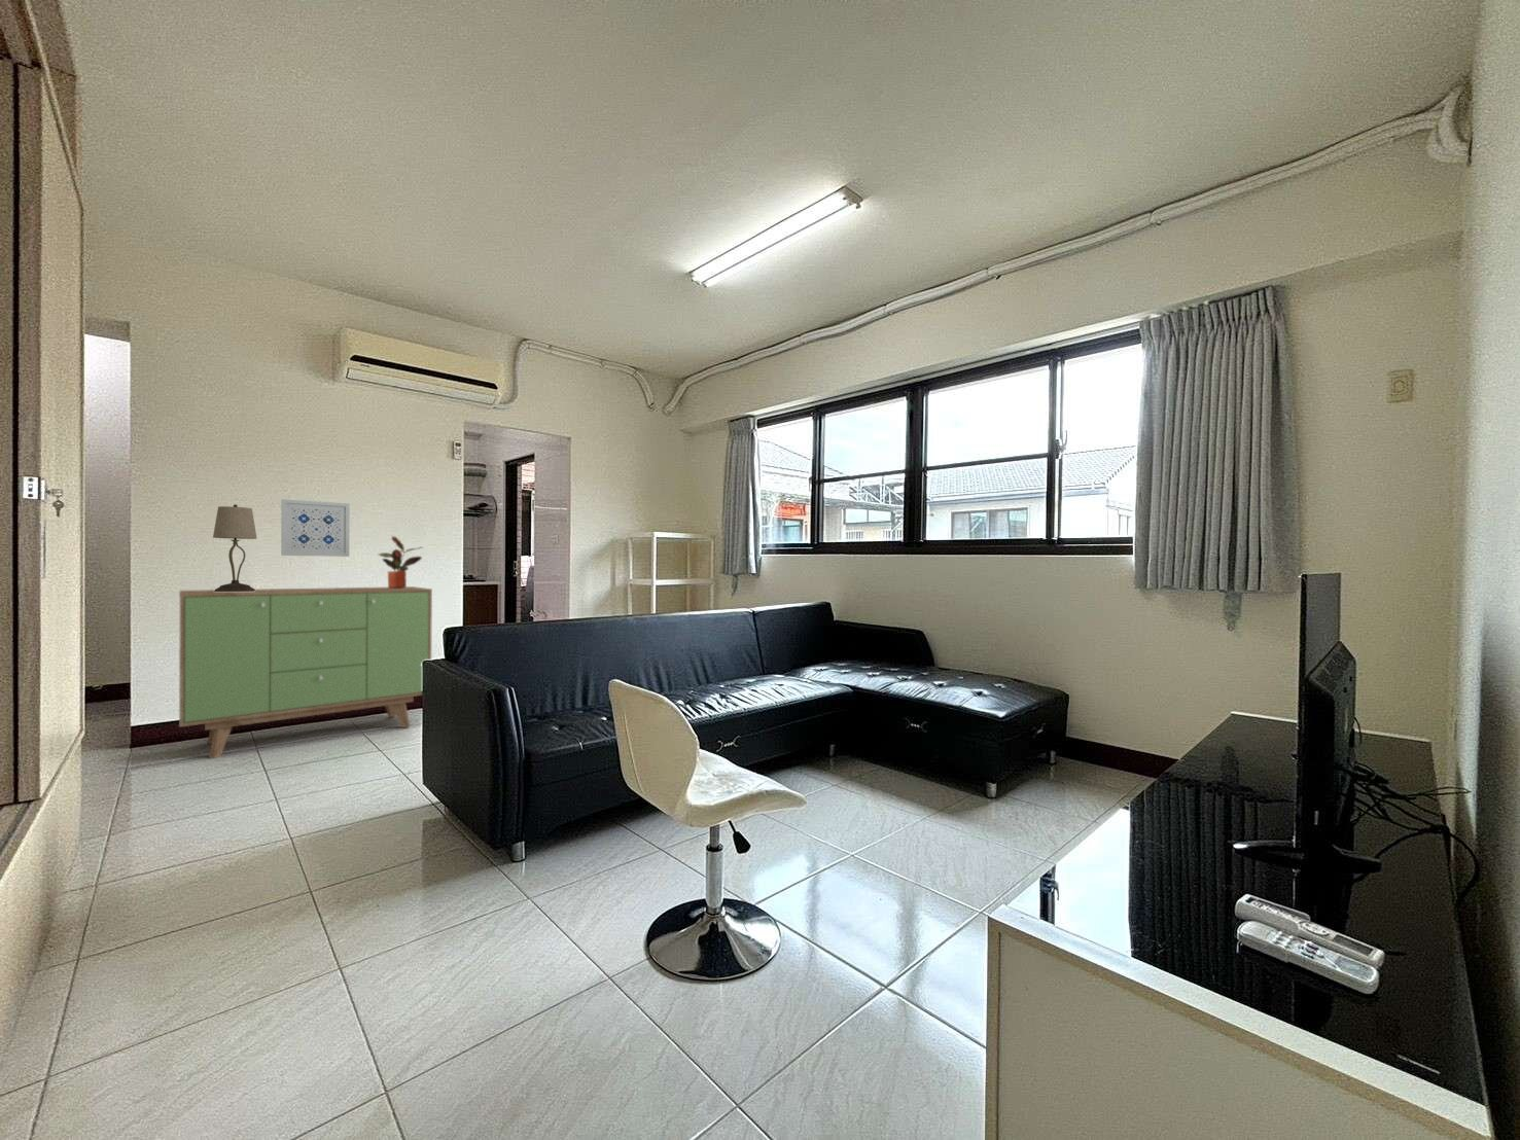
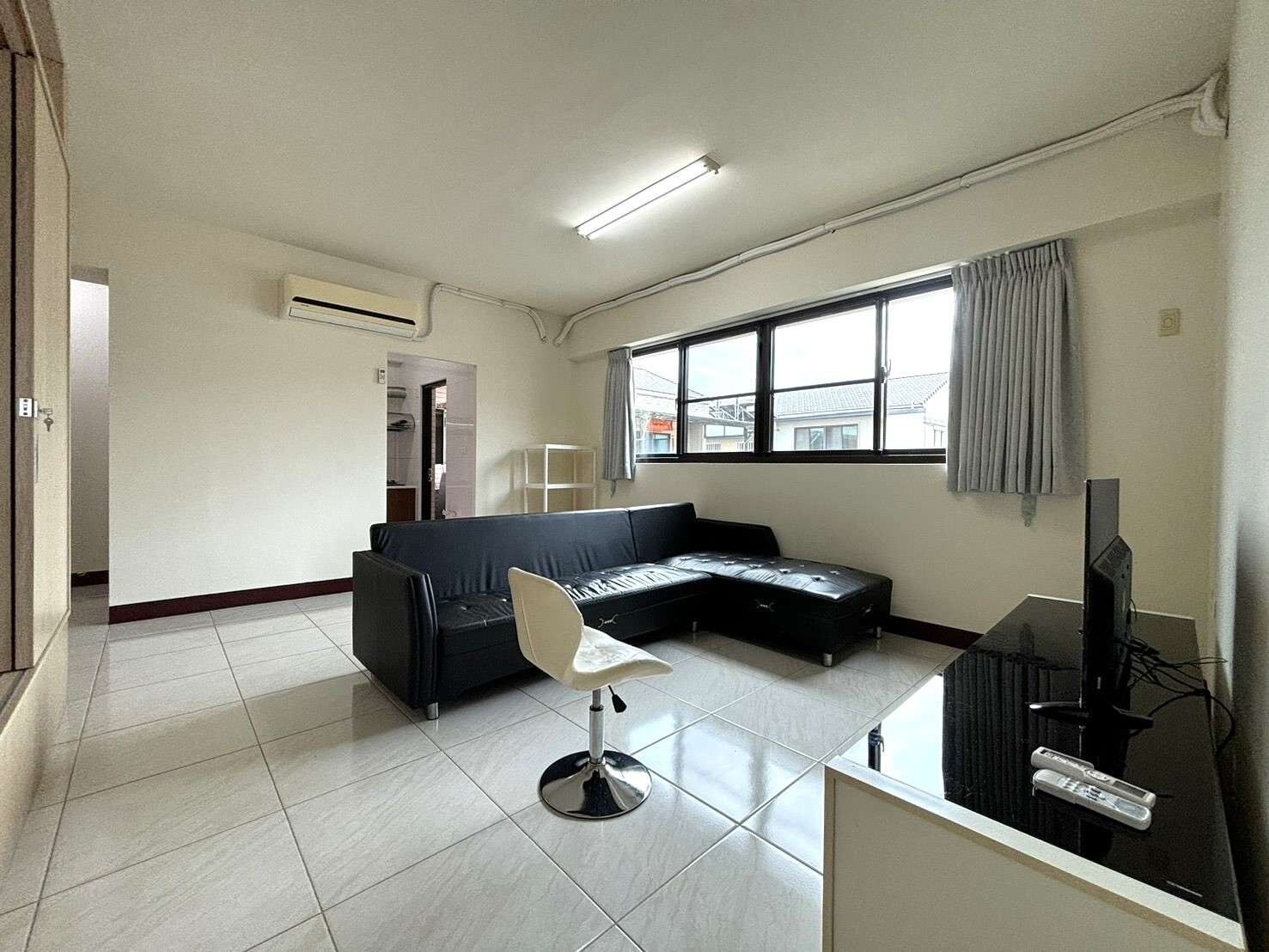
- sideboard [178,586,434,759]
- wall art [280,498,351,558]
- potted plant [377,535,424,588]
- table lamp [212,503,259,592]
